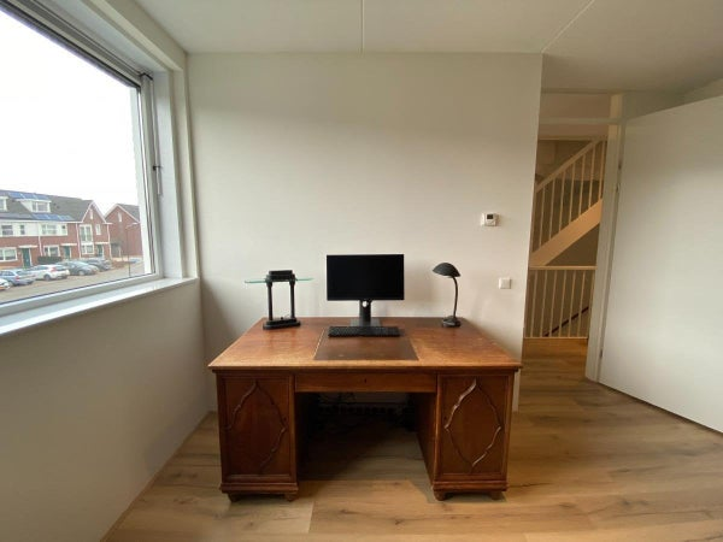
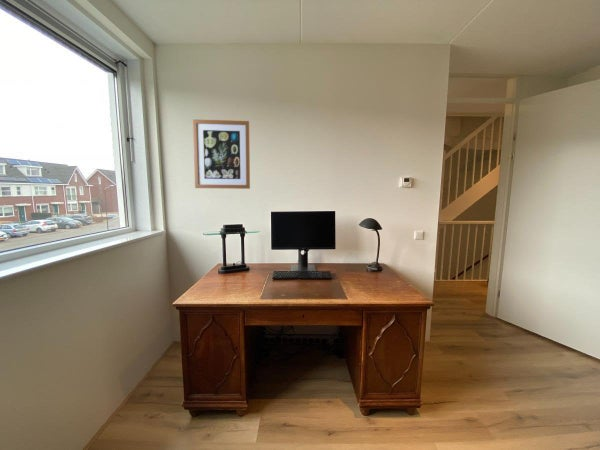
+ wall art [192,118,251,190]
